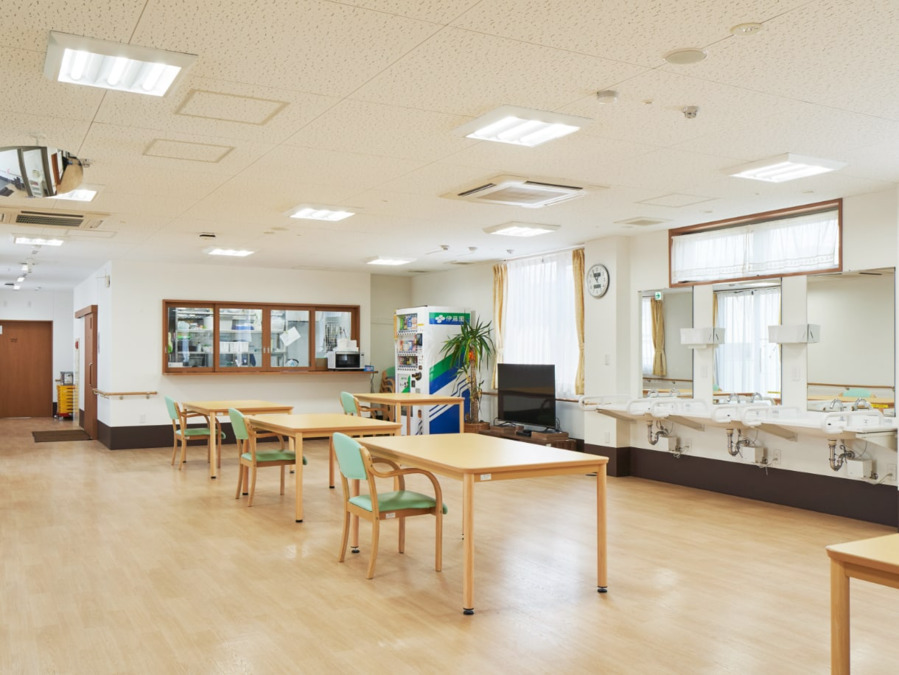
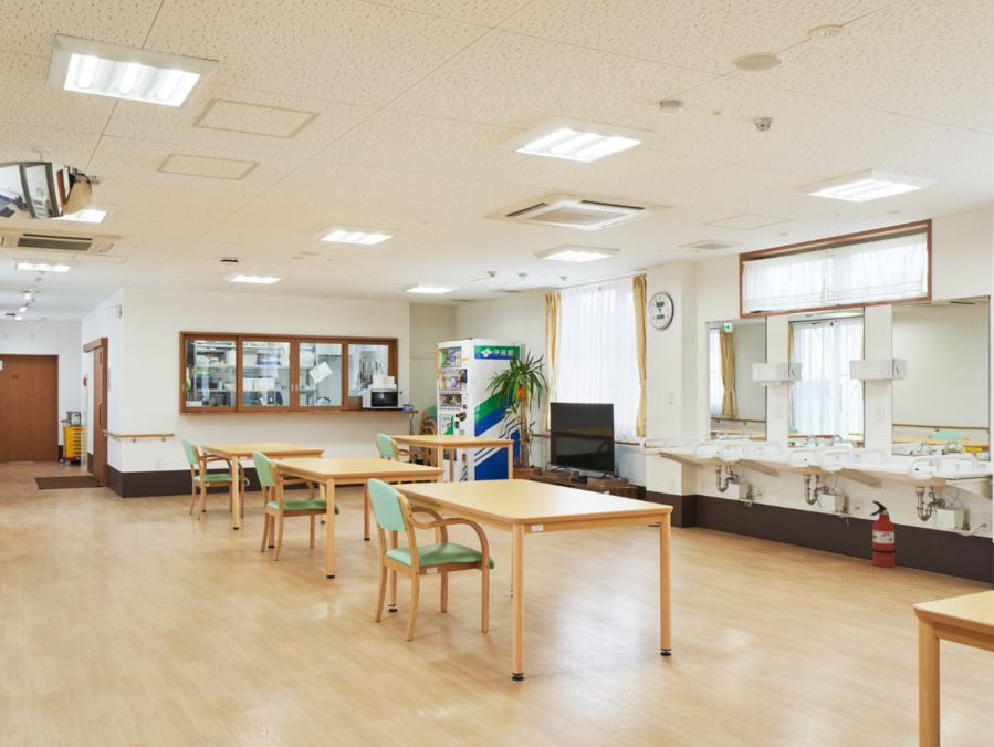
+ fire extinguisher [869,500,897,569]
